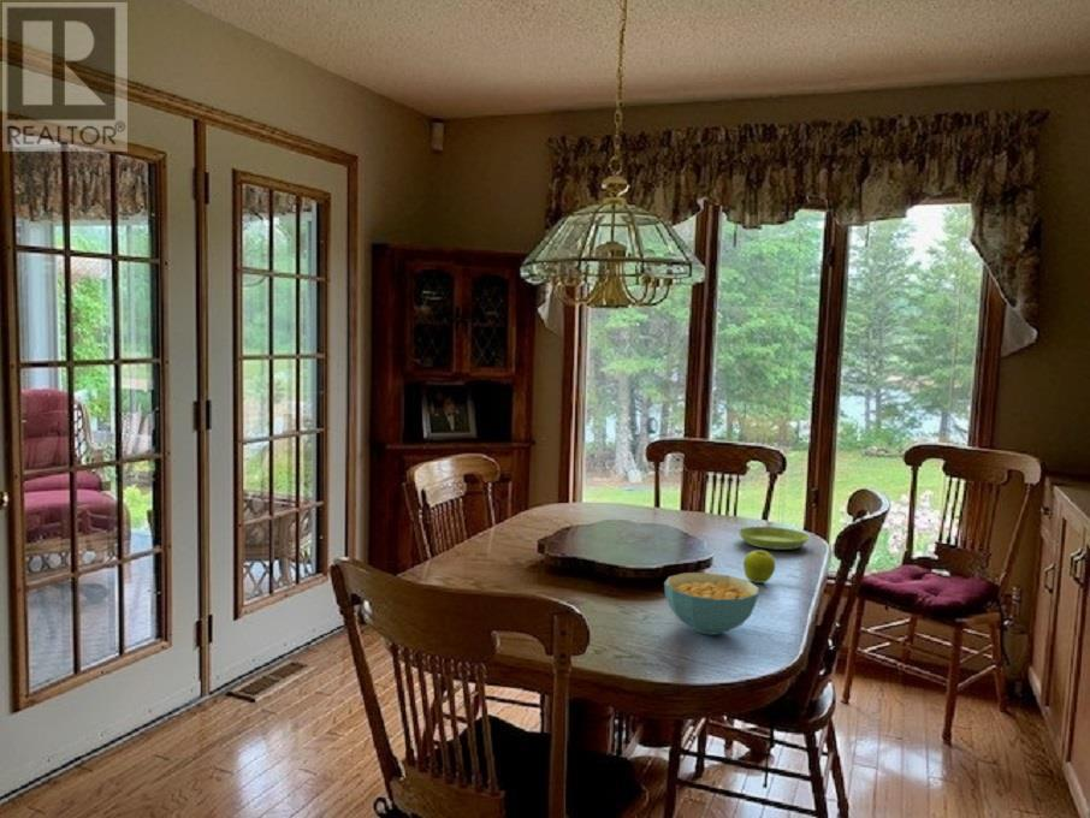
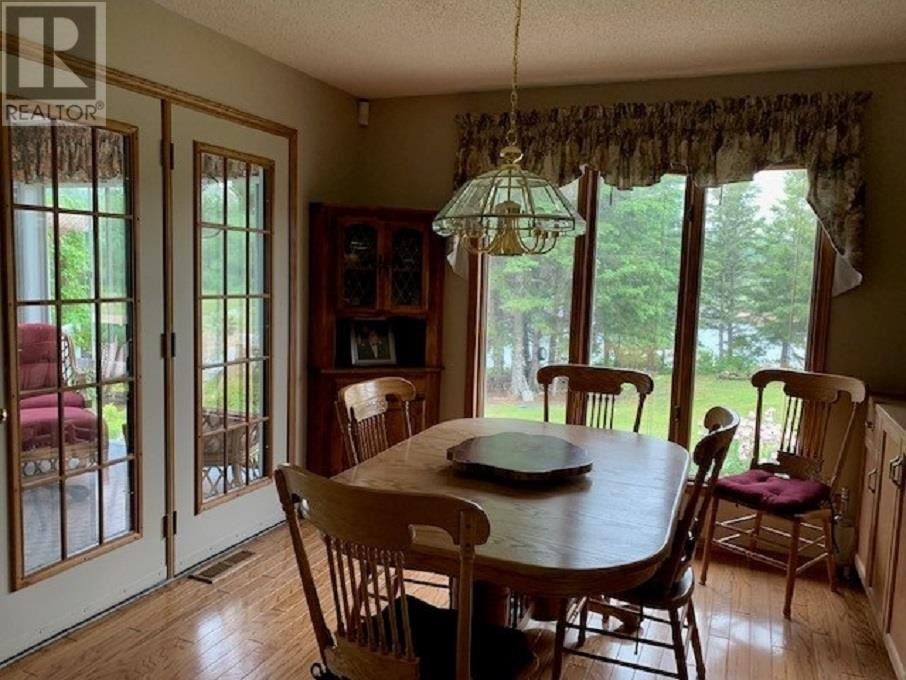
- cereal bowl [663,571,760,636]
- saucer [737,526,811,551]
- fruit [742,549,776,585]
